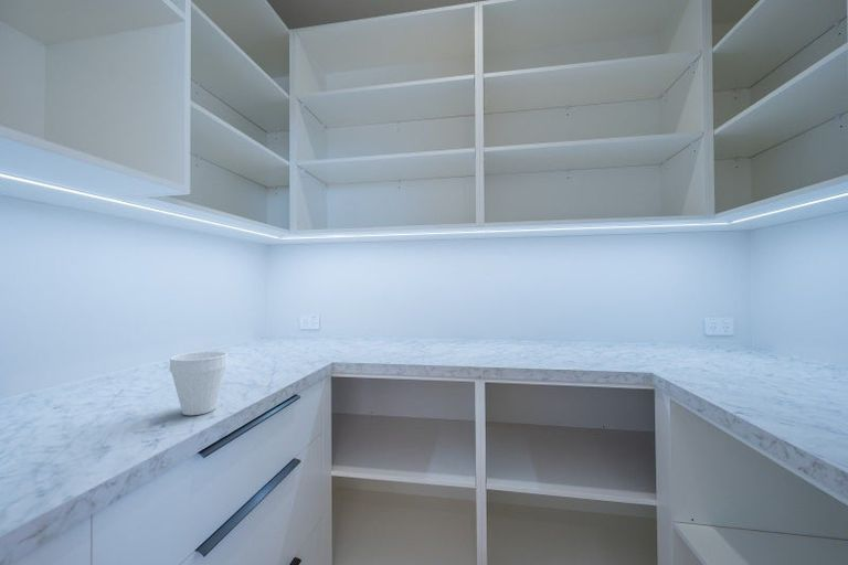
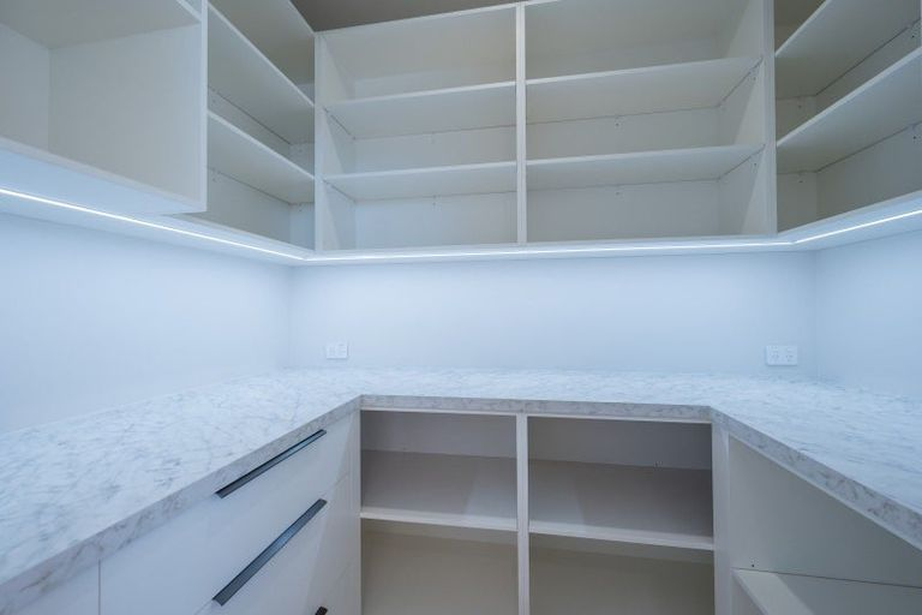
- cup [168,350,229,416]
